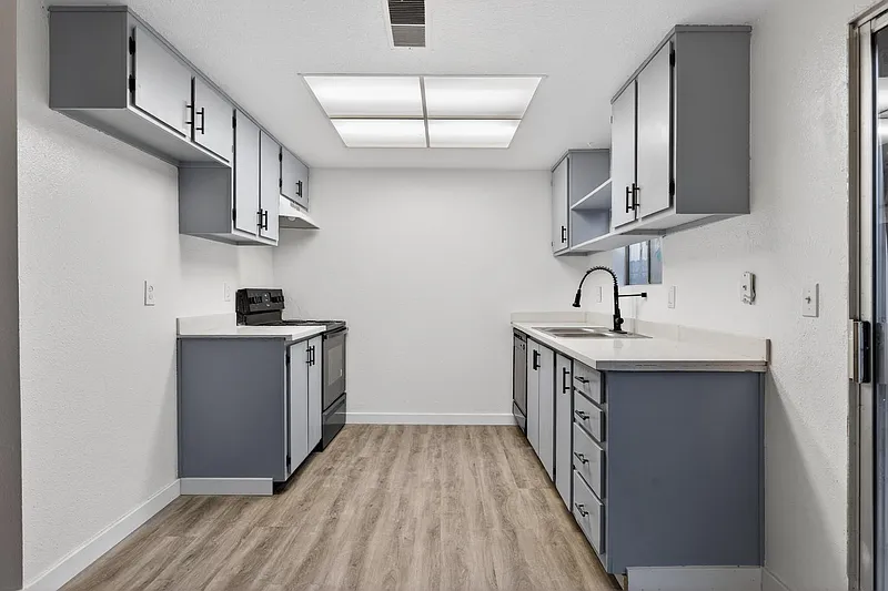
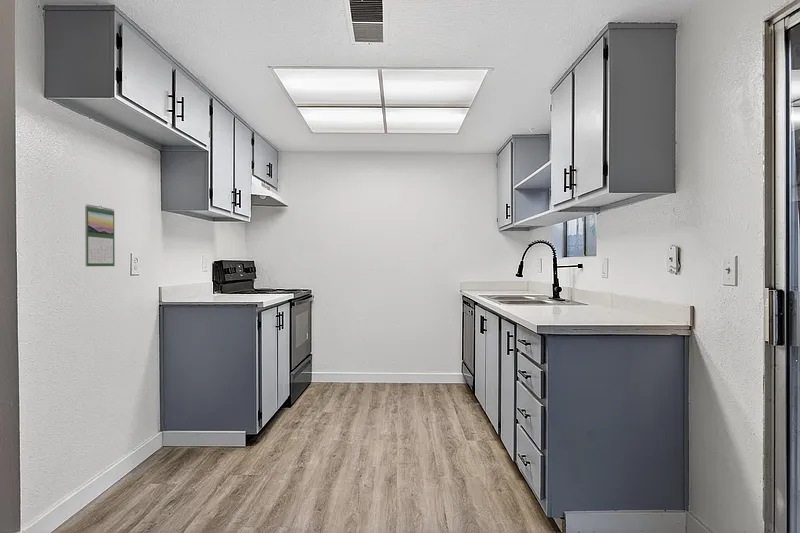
+ calendar [84,203,116,267]
